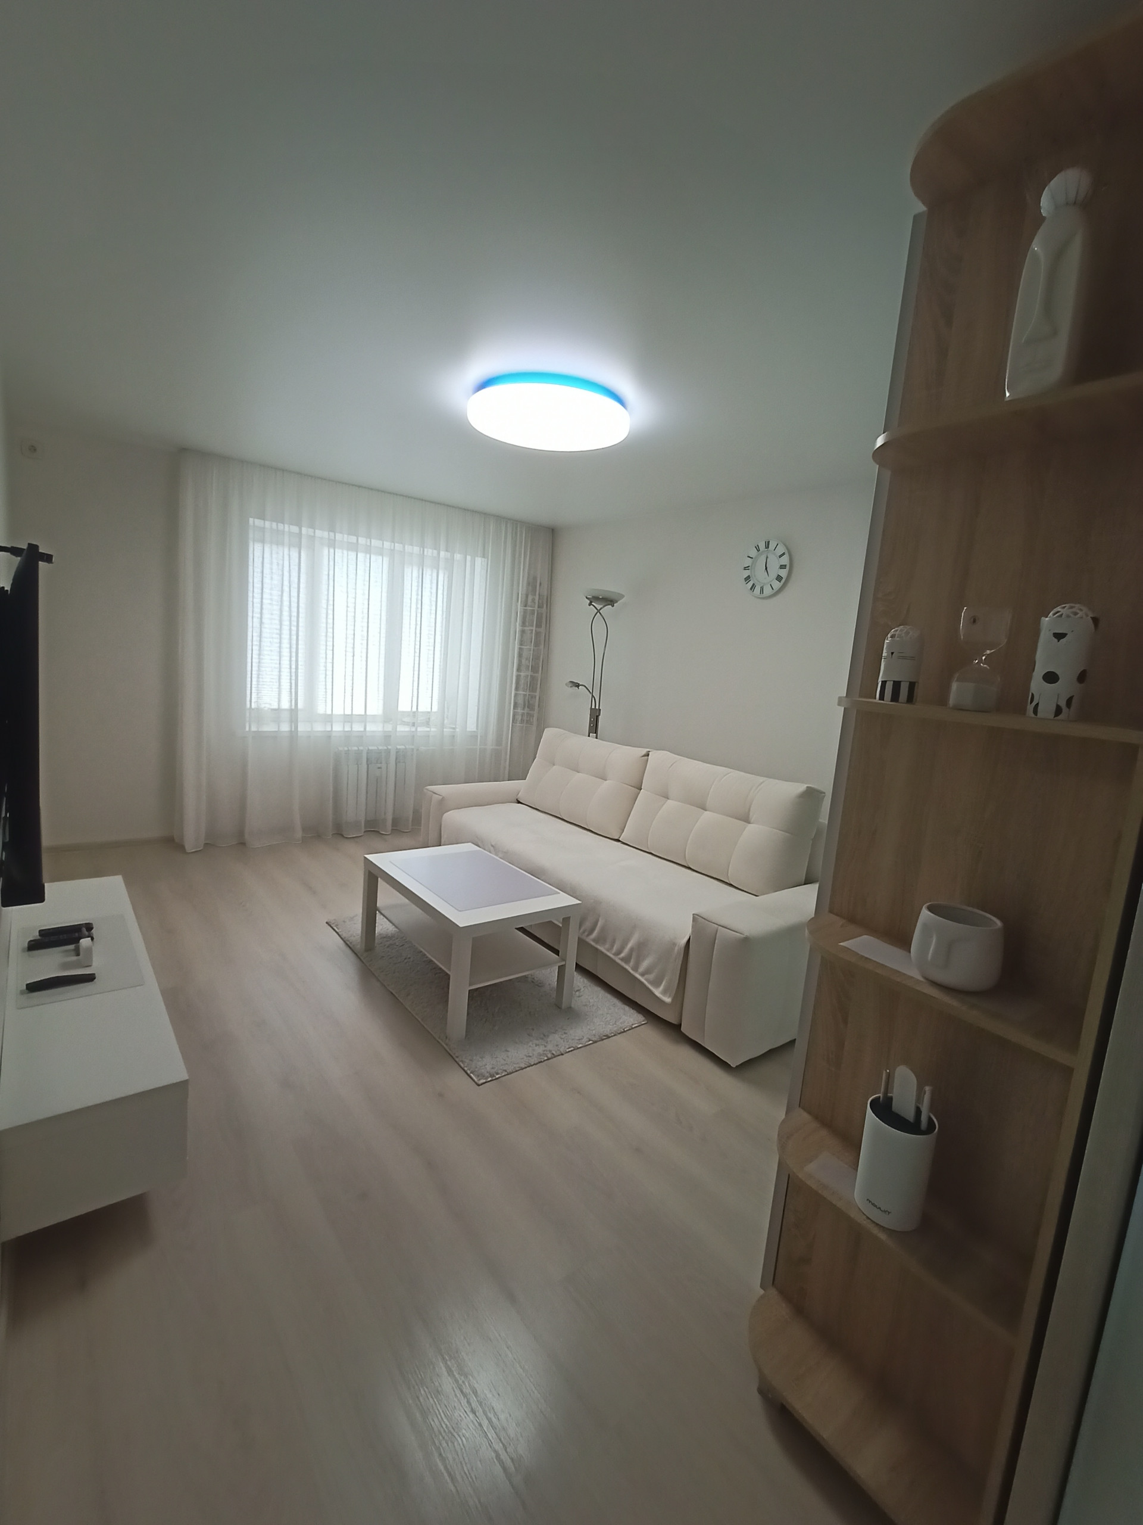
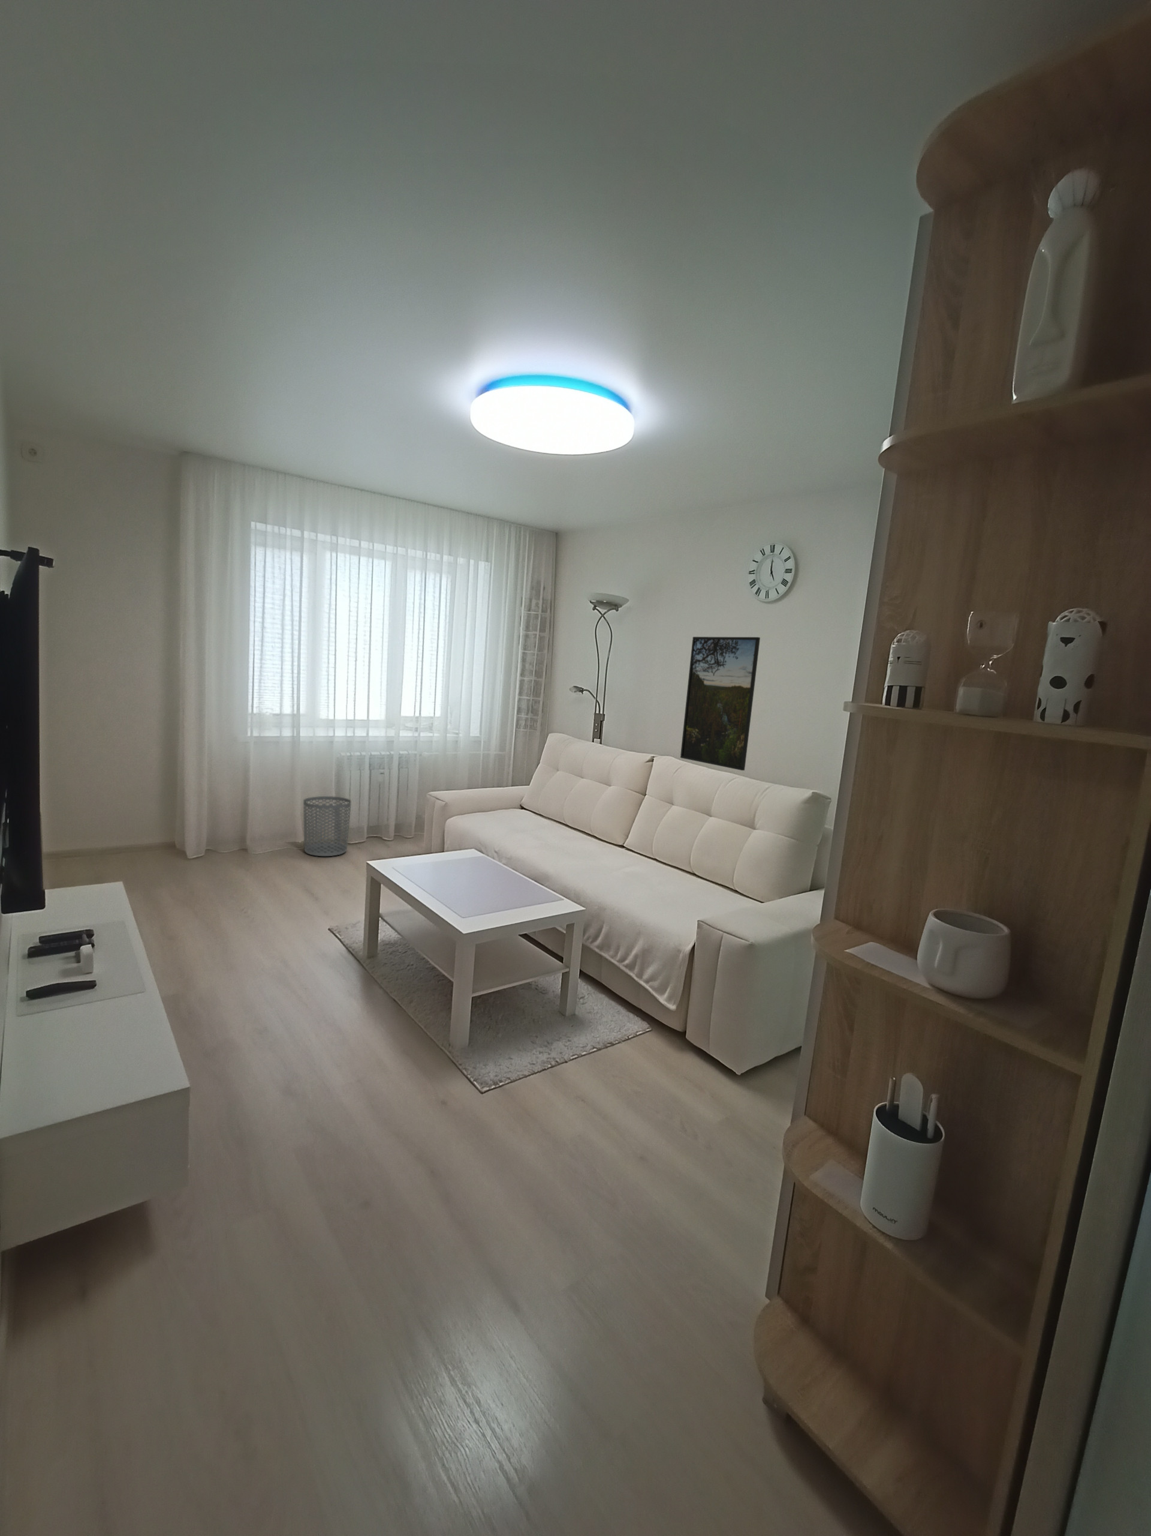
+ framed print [679,636,760,770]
+ waste bin [302,796,352,856]
